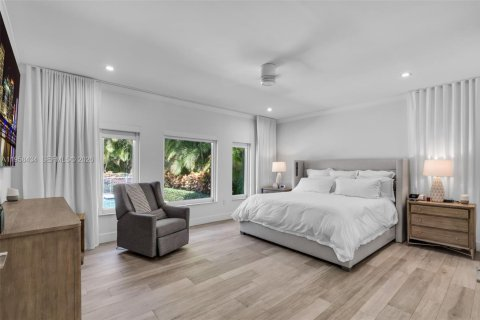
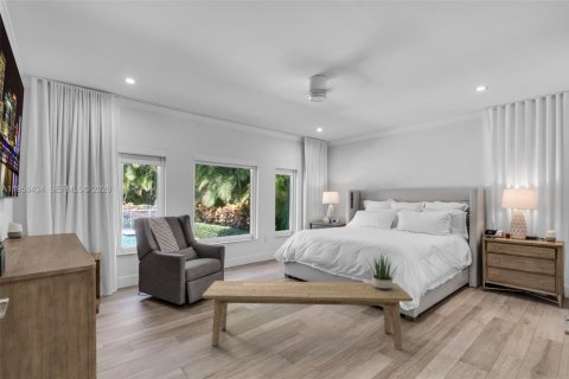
+ bench [202,280,414,351]
+ potted plant [365,253,401,289]
